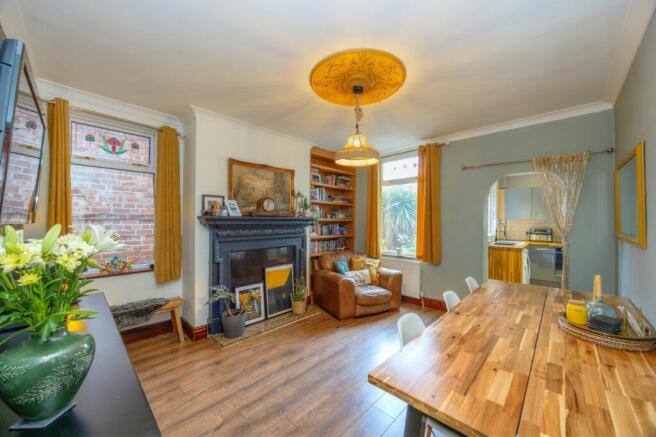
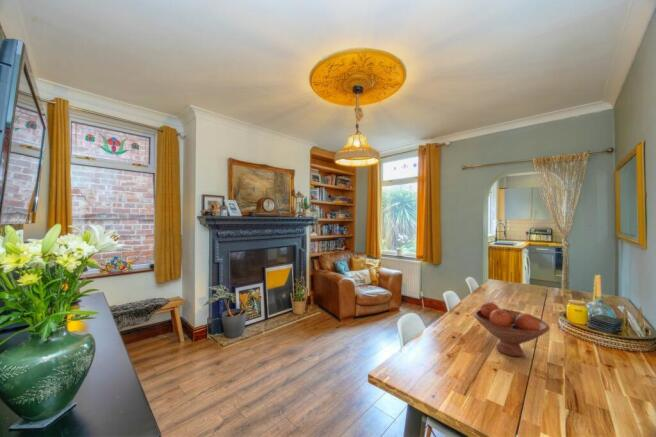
+ fruit bowl [473,301,550,357]
